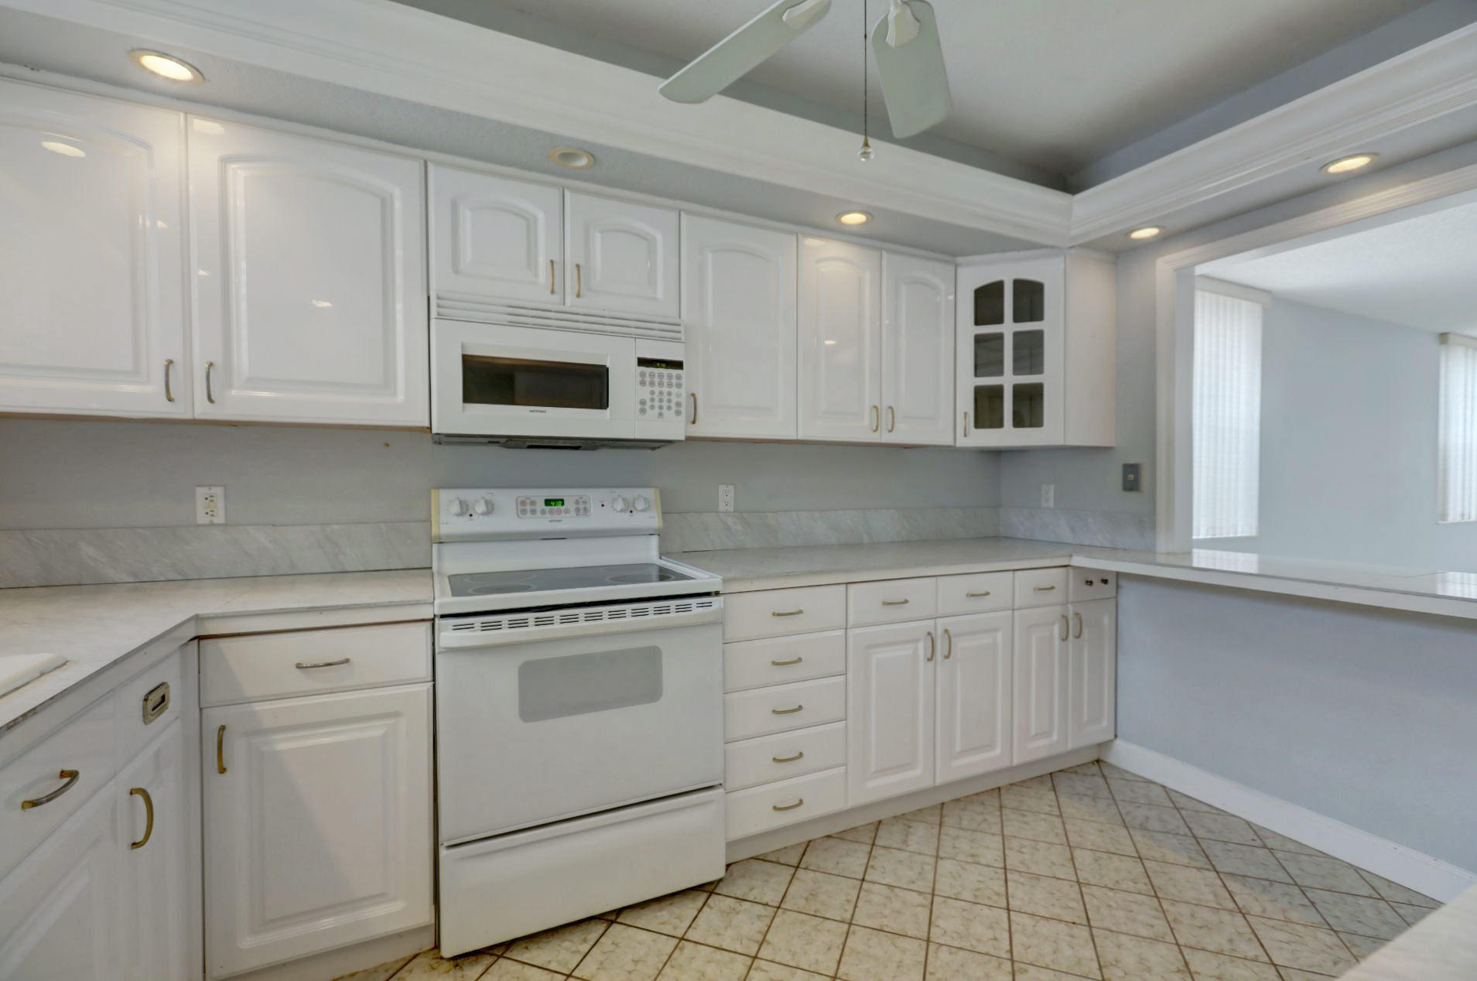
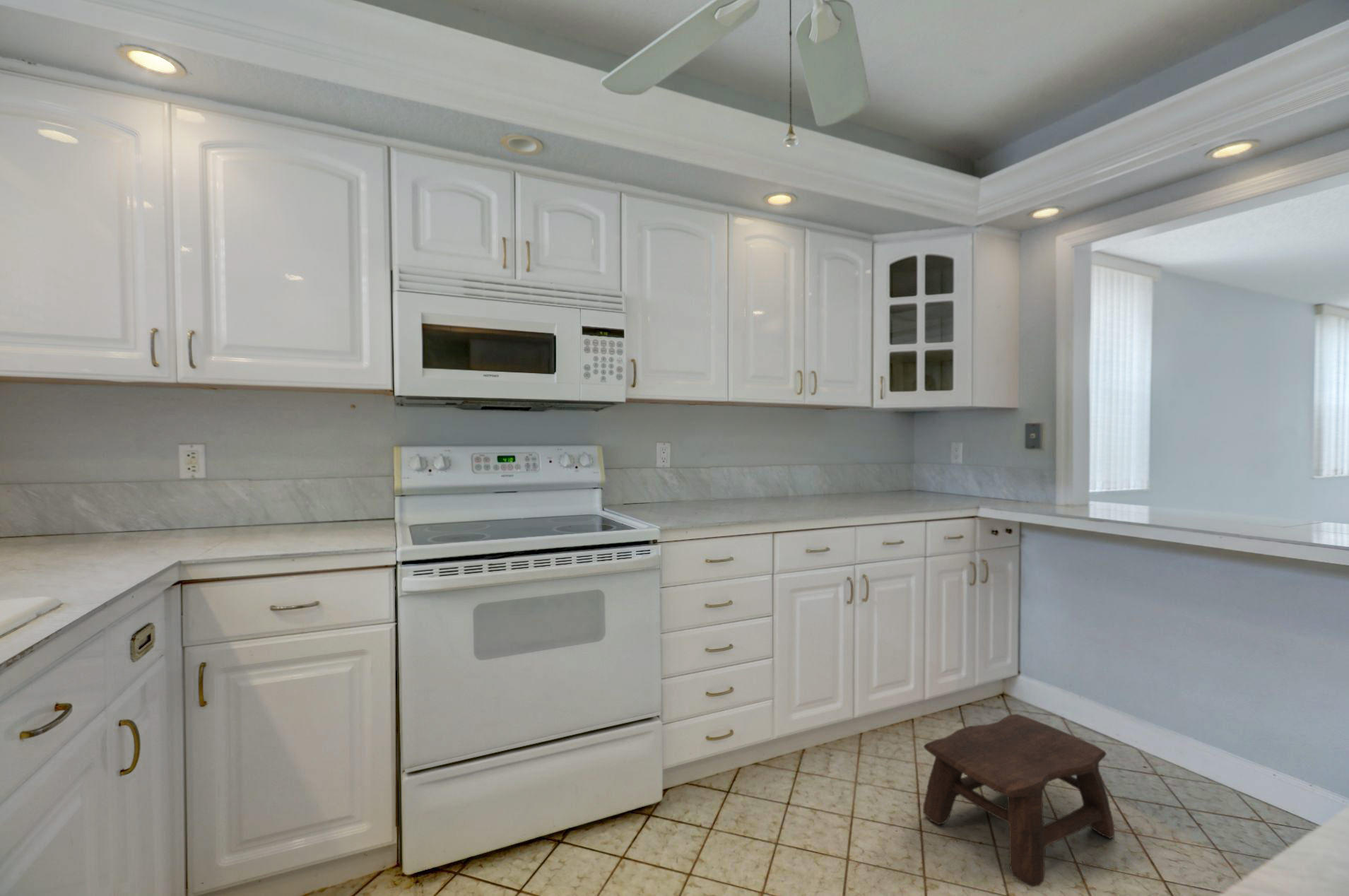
+ stool [923,713,1116,888]
